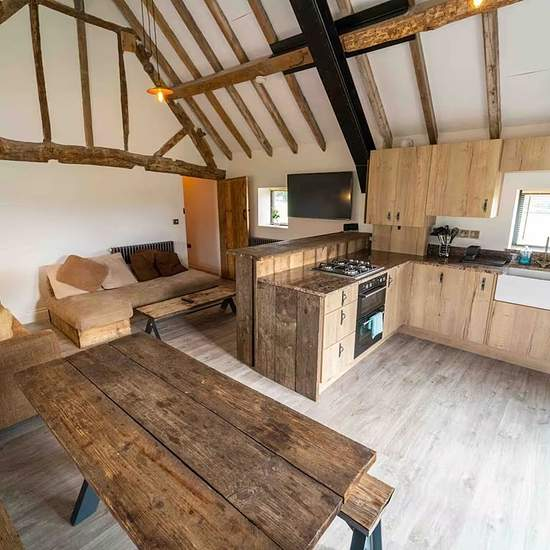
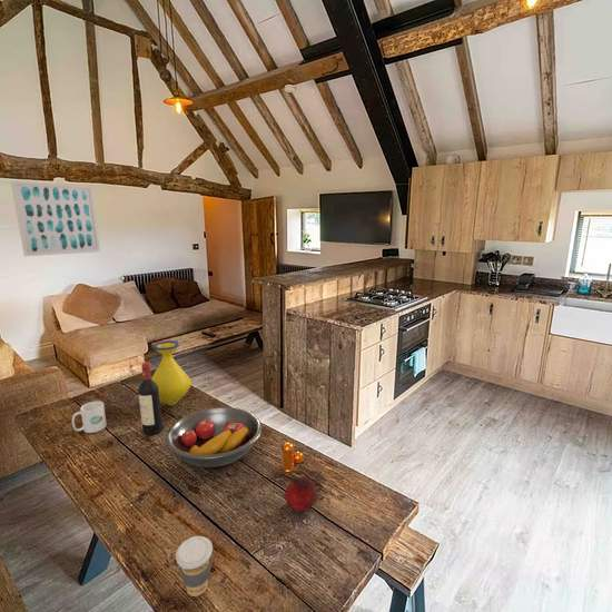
+ coffee cup [175,535,214,598]
+ fruit bowl [165,406,263,468]
+ wine bottle [137,361,164,436]
+ mug [71,401,108,434]
+ pepper shaker [280,442,305,473]
+ wall art [10,180,101,257]
+ fruit [285,476,317,513]
+ vase [150,339,193,406]
